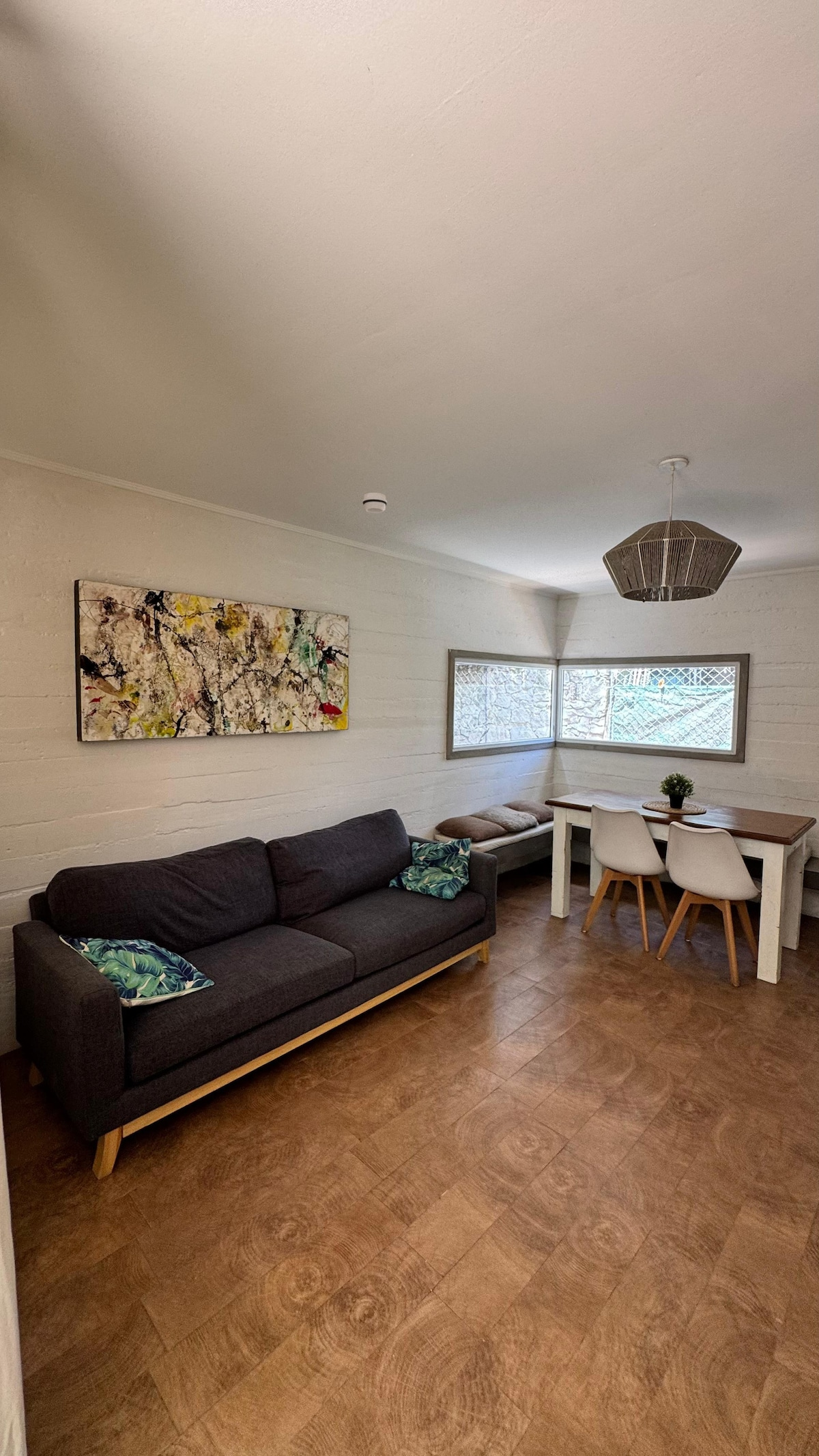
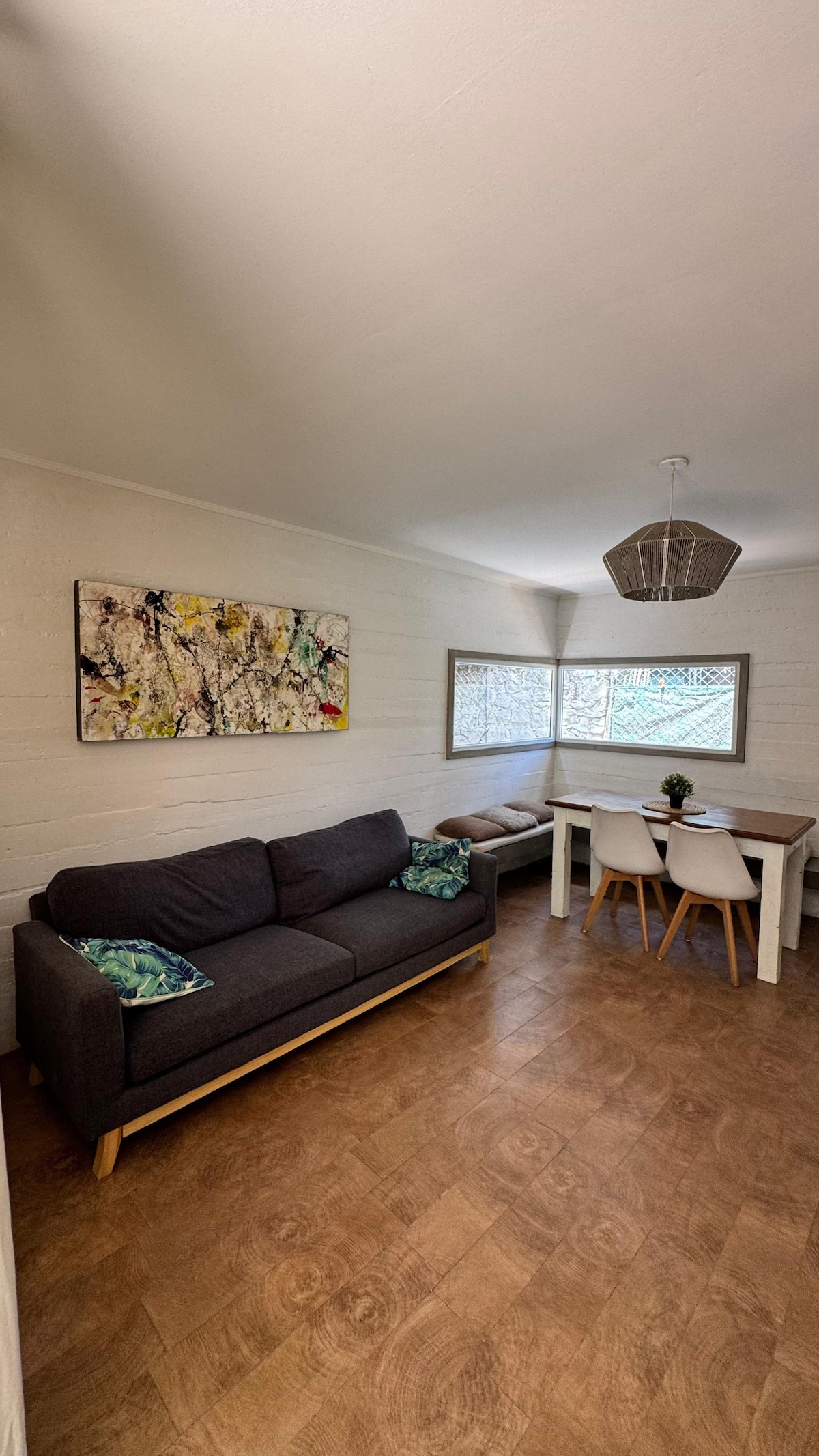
- smoke detector [362,492,388,514]
